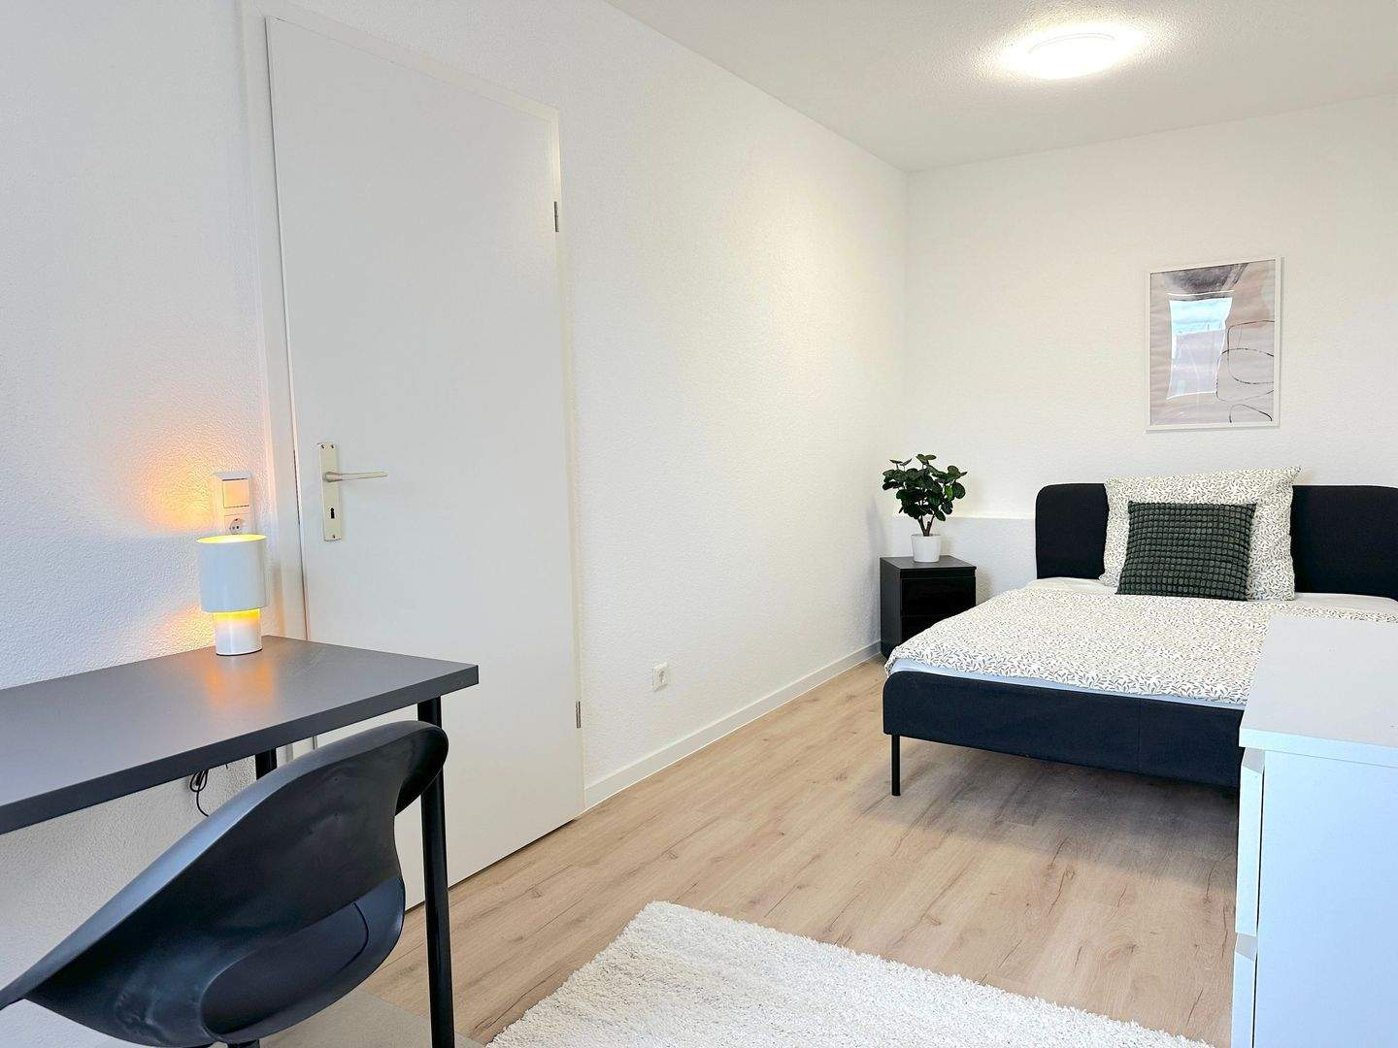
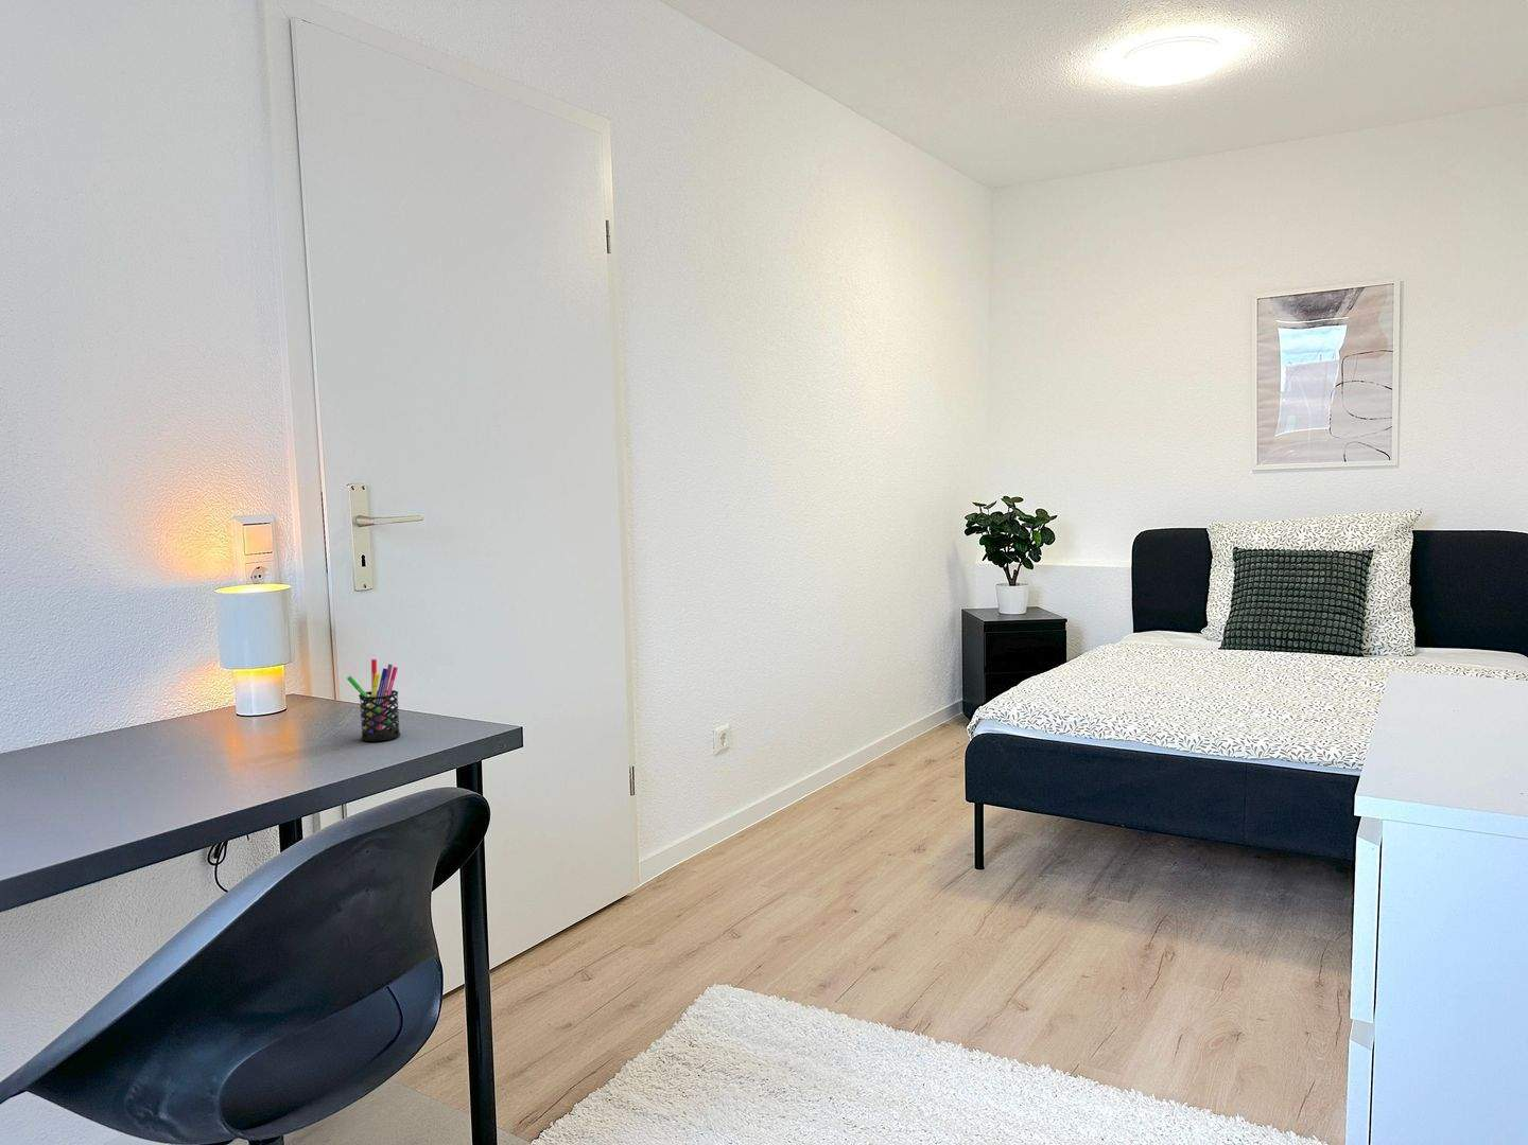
+ pen holder [347,658,401,742]
